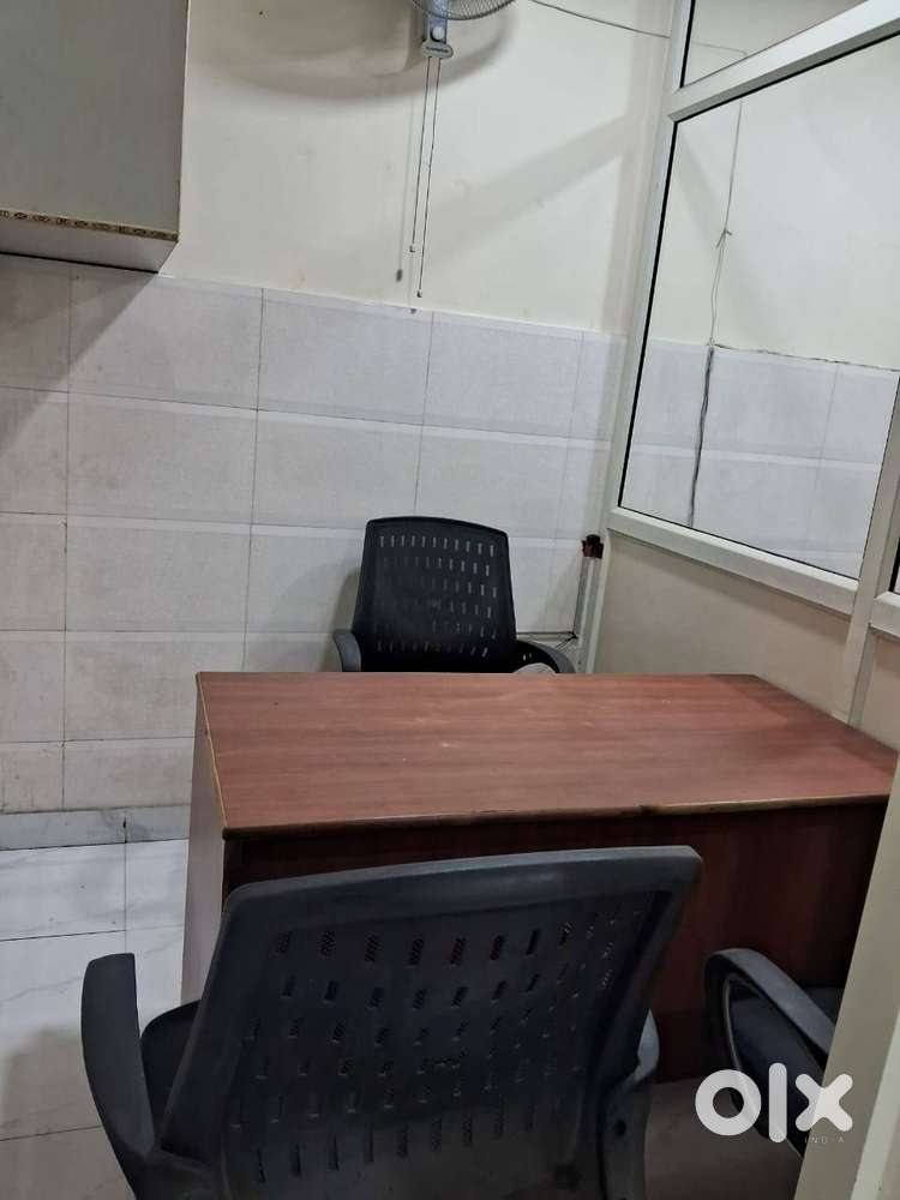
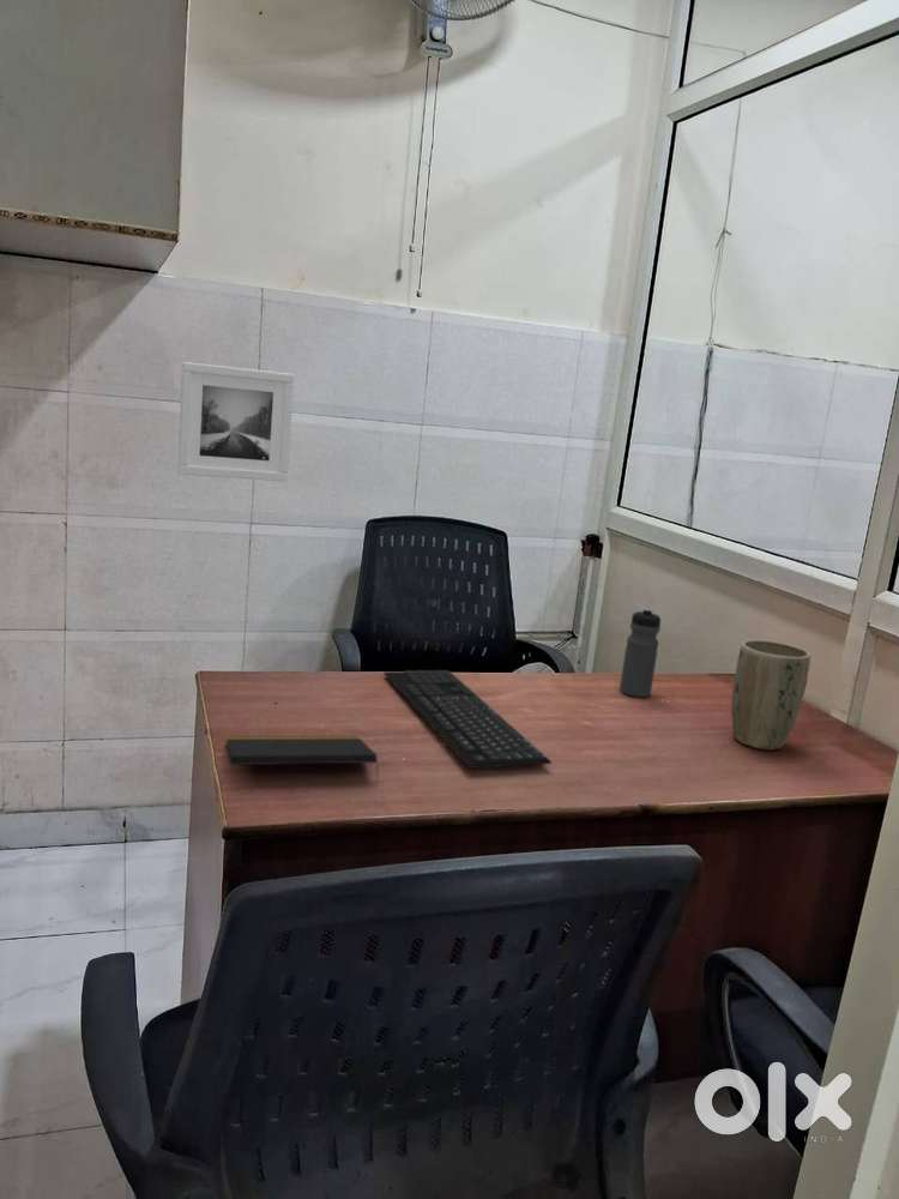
+ plant pot [730,639,811,752]
+ water bottle [619,607,662,698]
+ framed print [176,361,296,483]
+ keyboard [382,669,553,770]
+ notepad [224,735,380,782]
